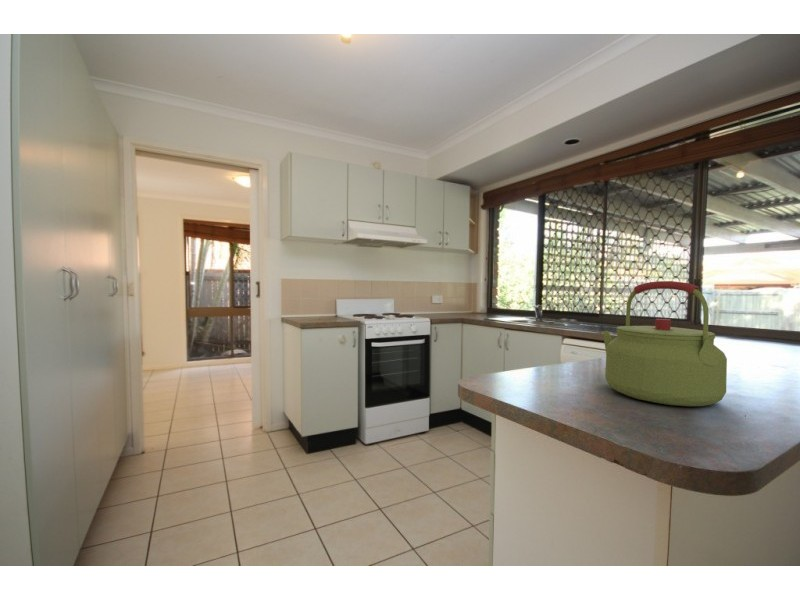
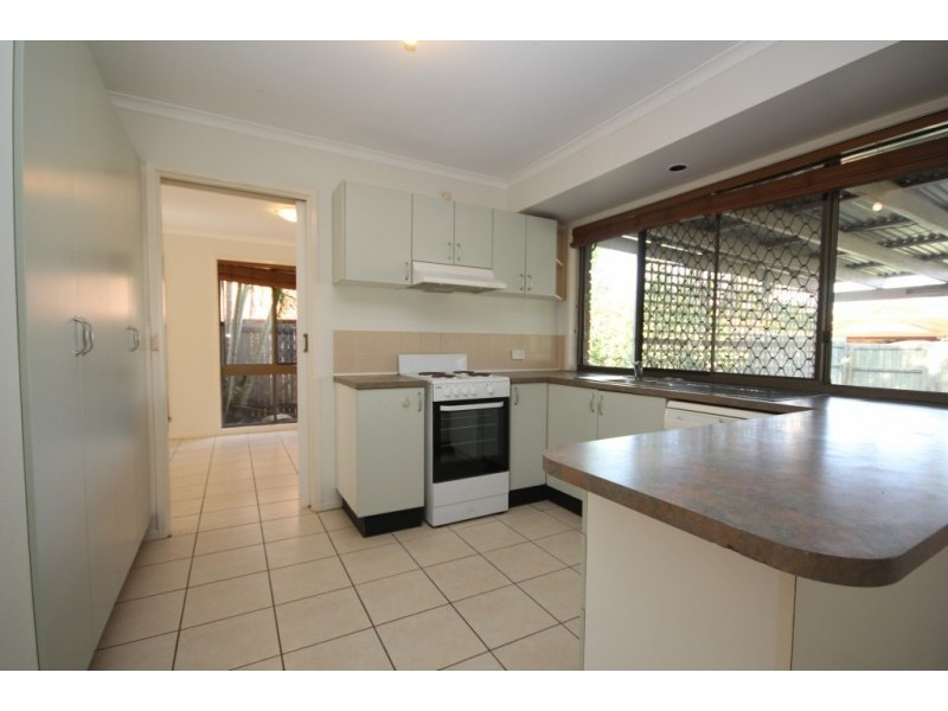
- kettle [601,280,728,407]
